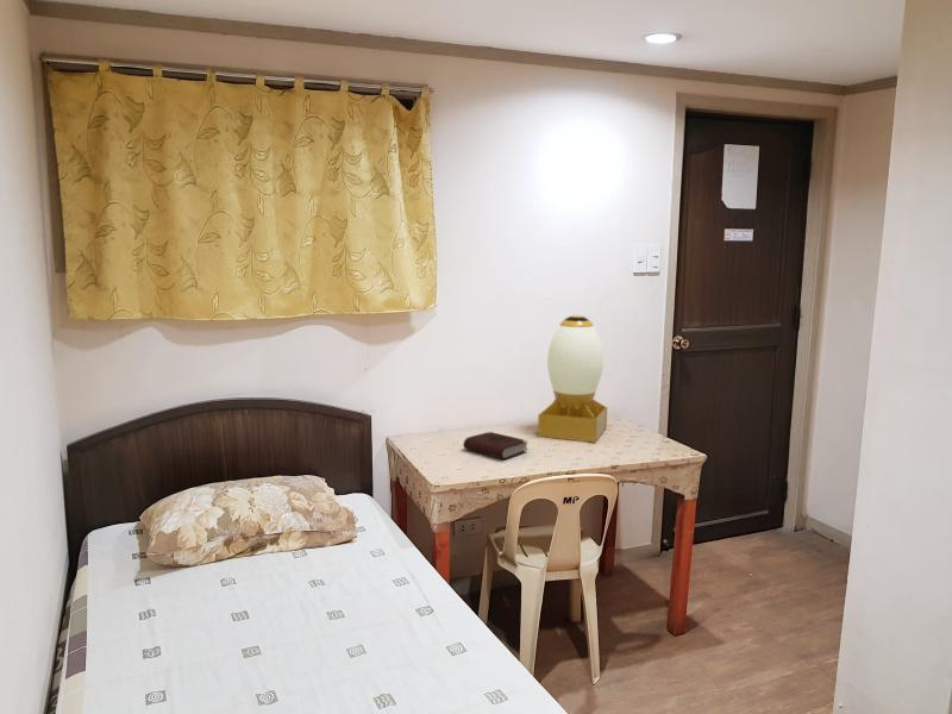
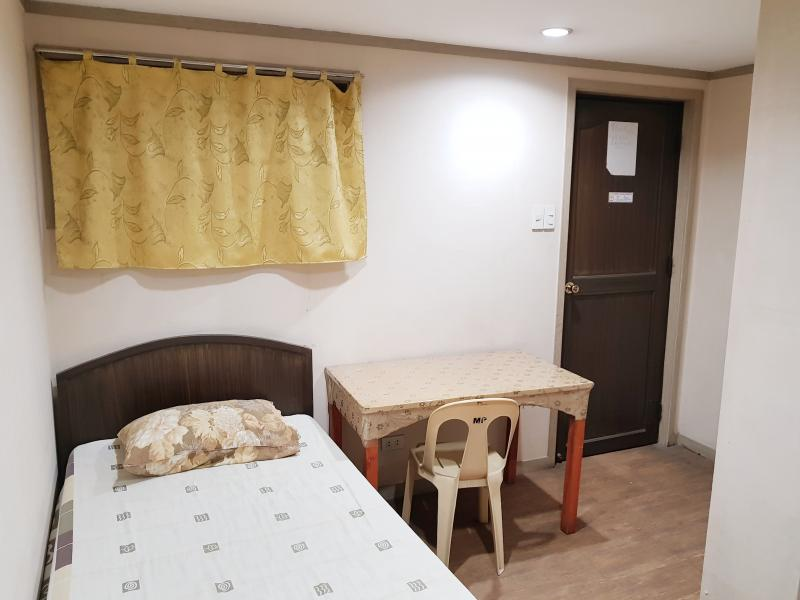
- book [462,431,530,461]
- desk lamp [537,314,608,444]
